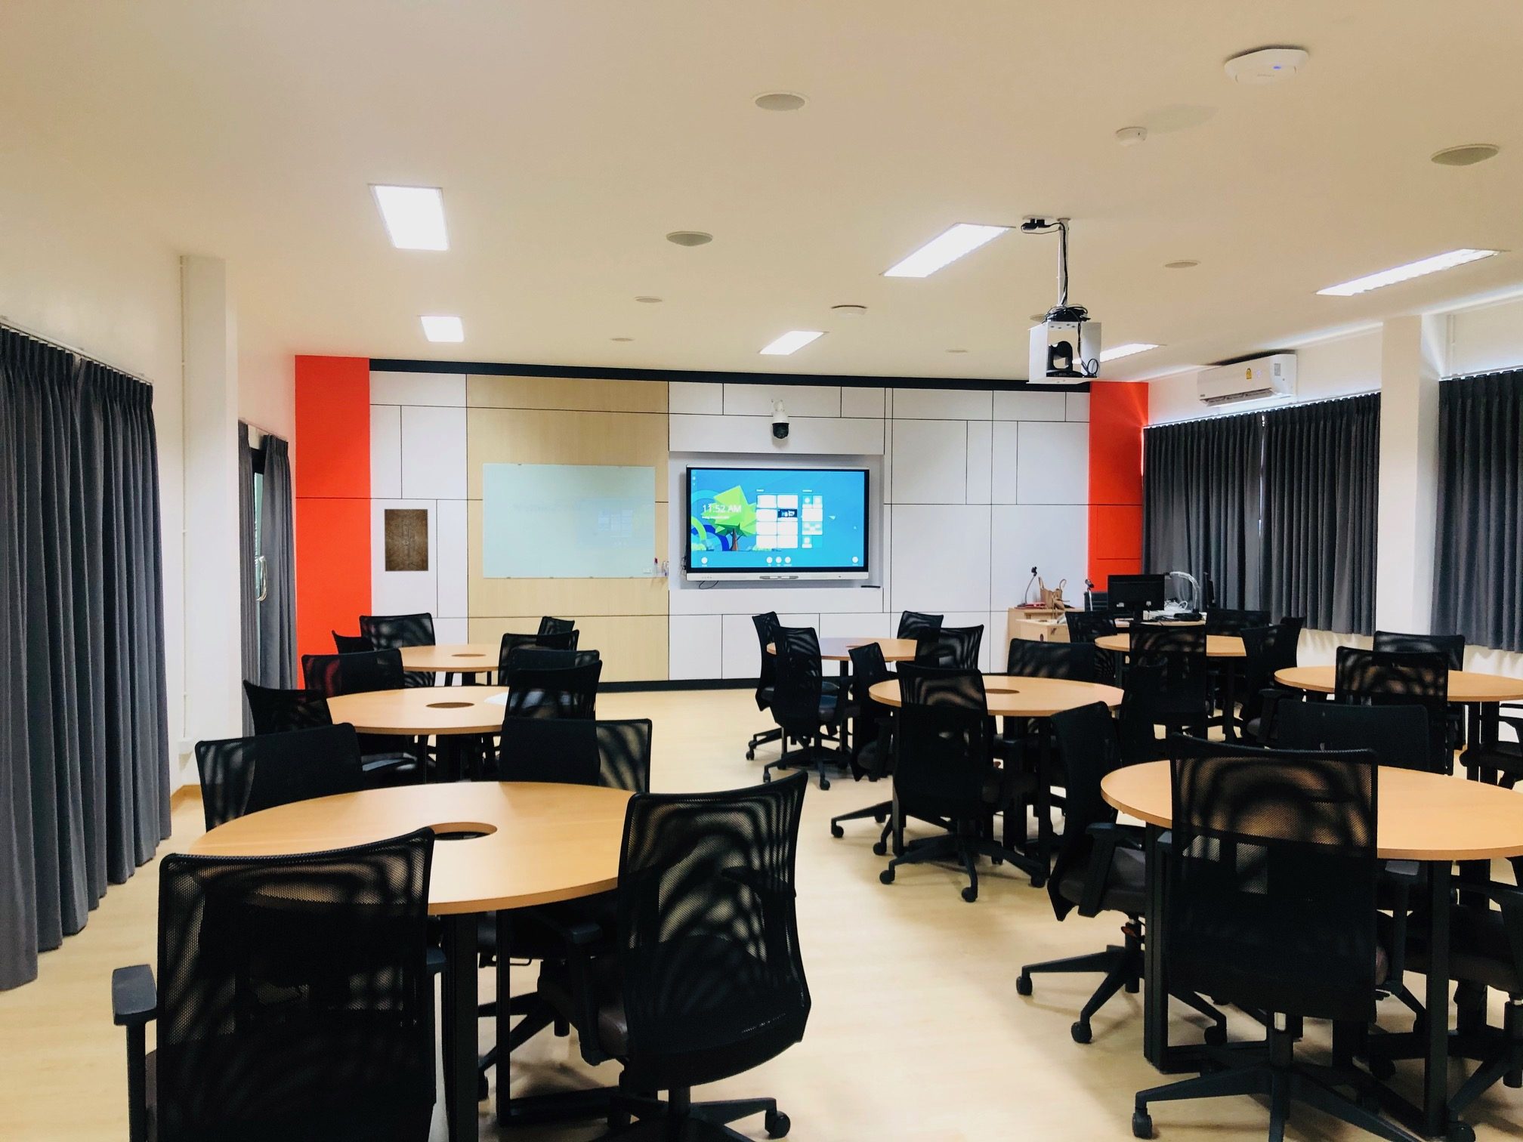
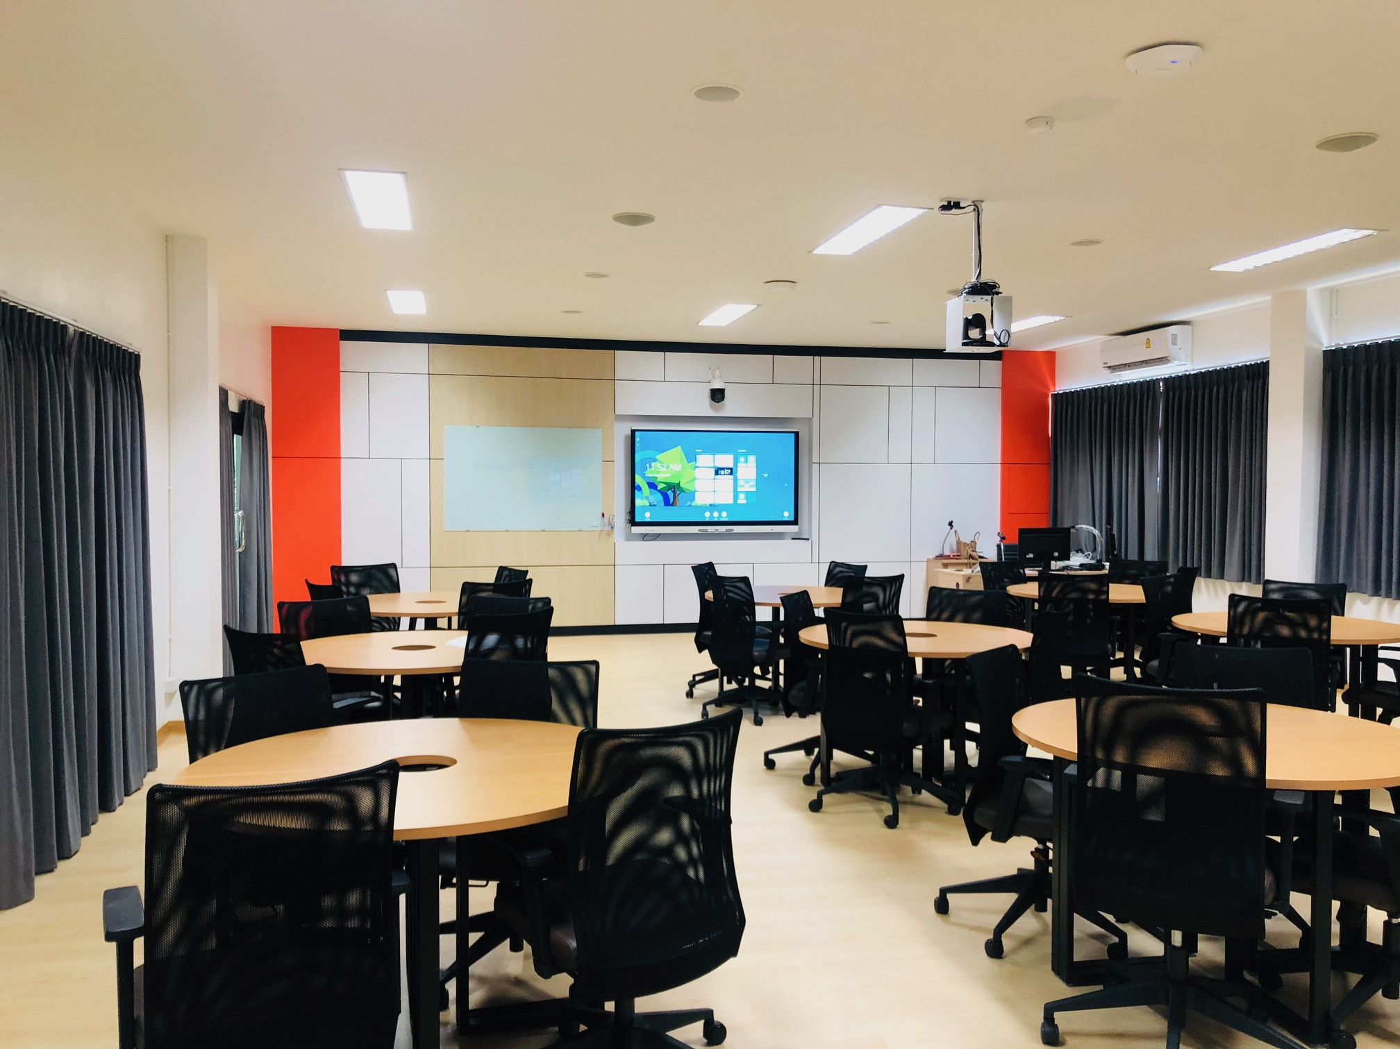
- wall art [384,509,429,572]
